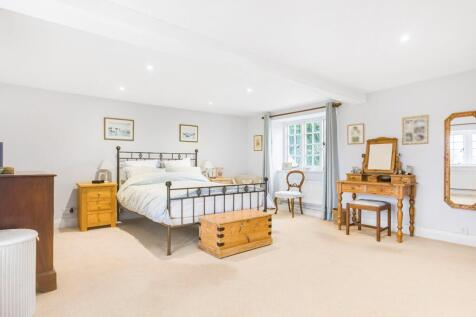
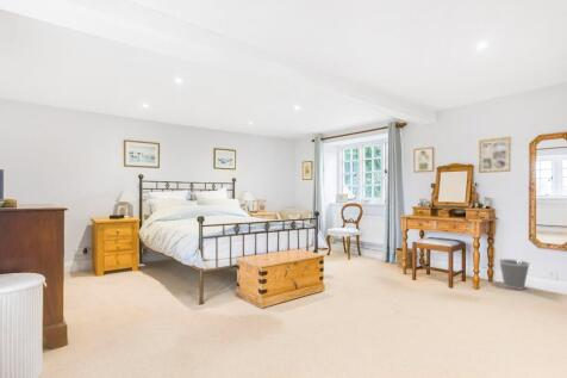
+ wastebasket [498,258,531,291]
